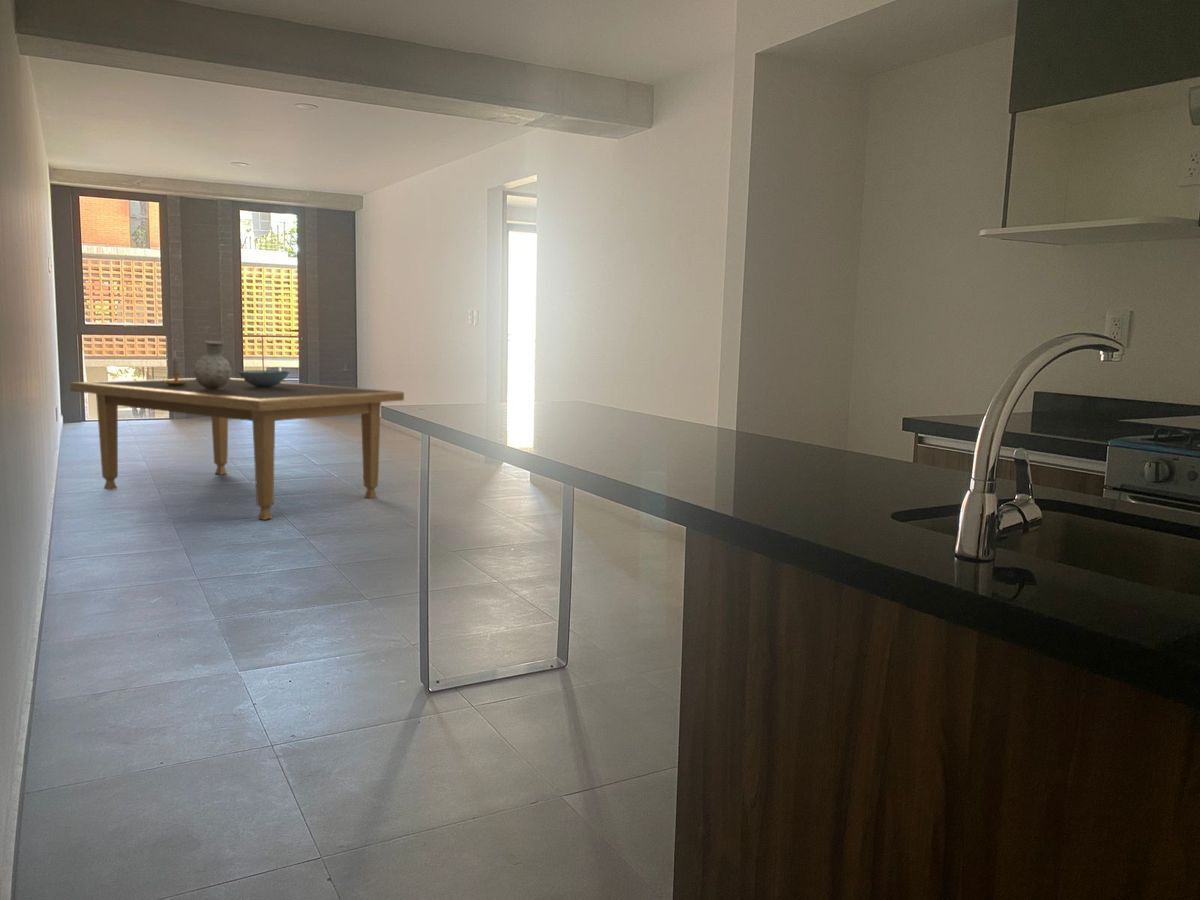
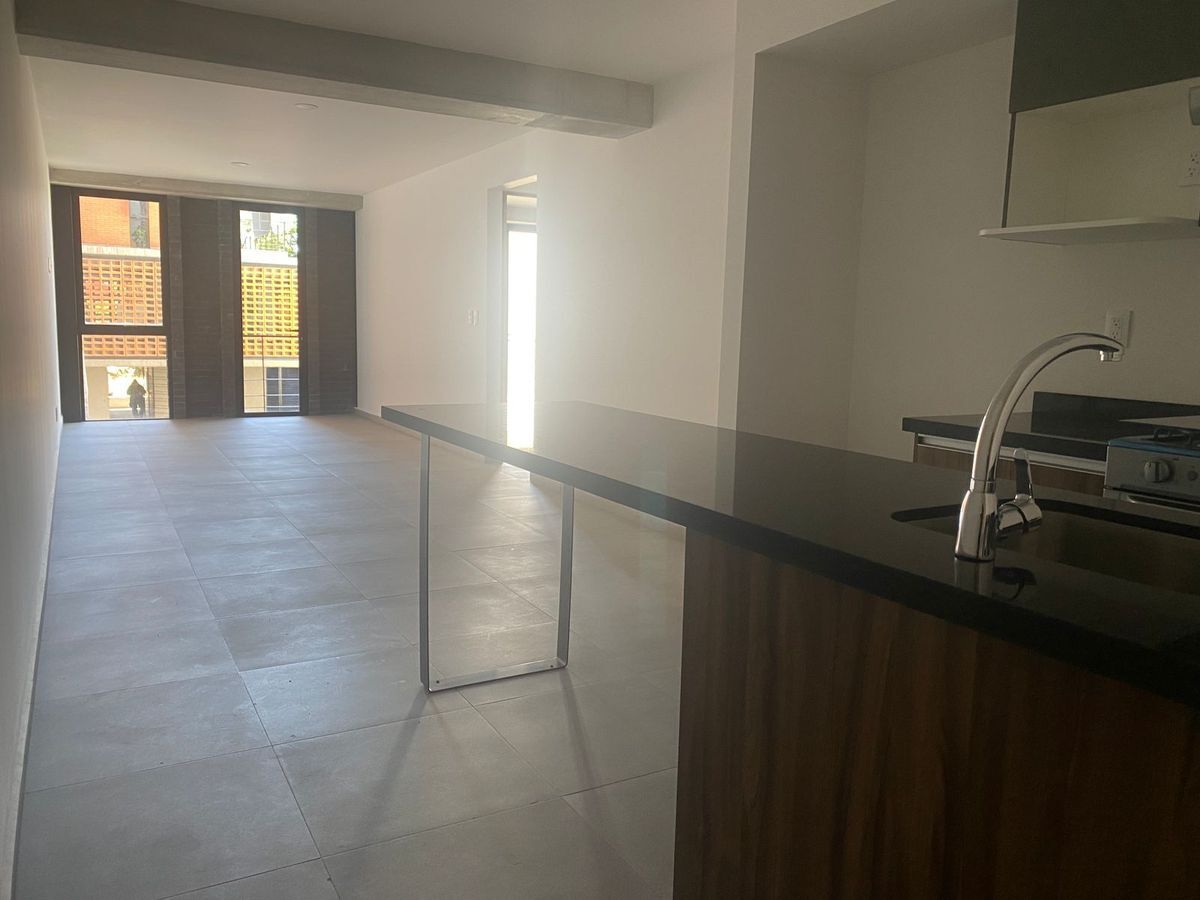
- decorative bowl [236,369,291,387]
- dining table [69,377,405,521]
- candlestick [163,358,188,386]
- vase [192,340,233,389]
